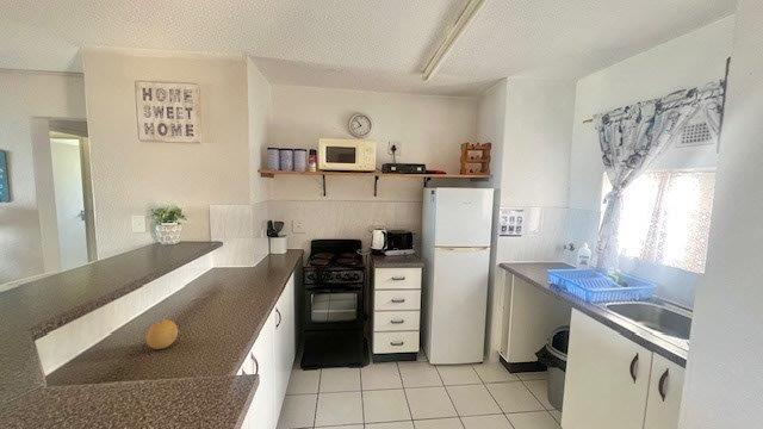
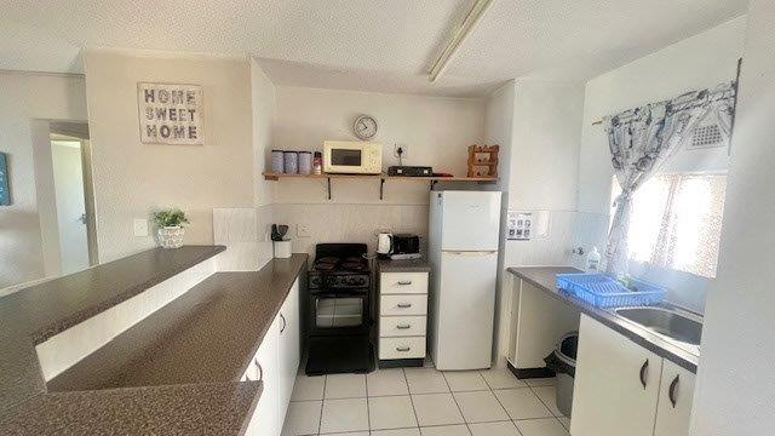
- fruit [145,318,179,350]
